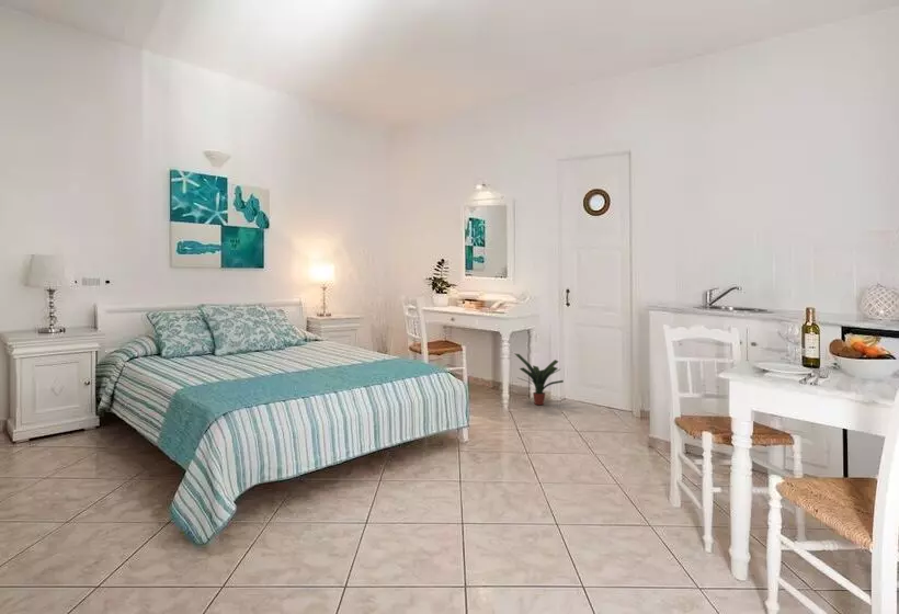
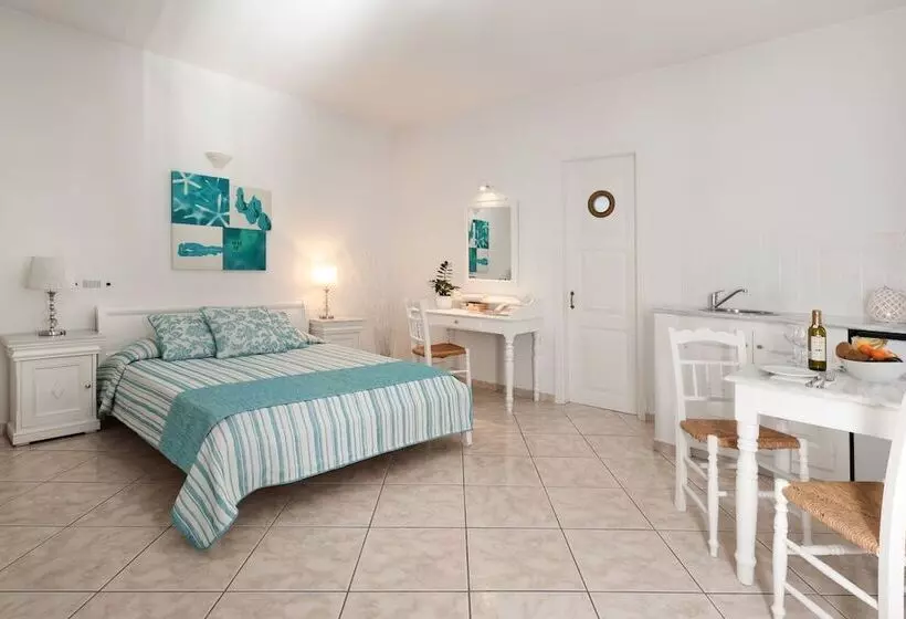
- potted plant [514,353,565,406]
